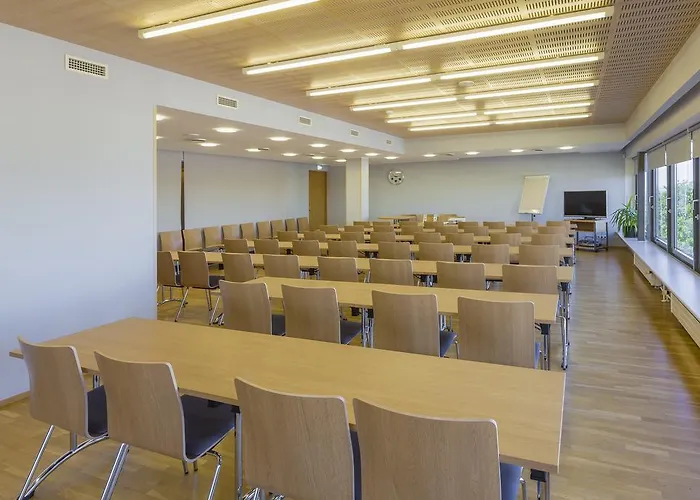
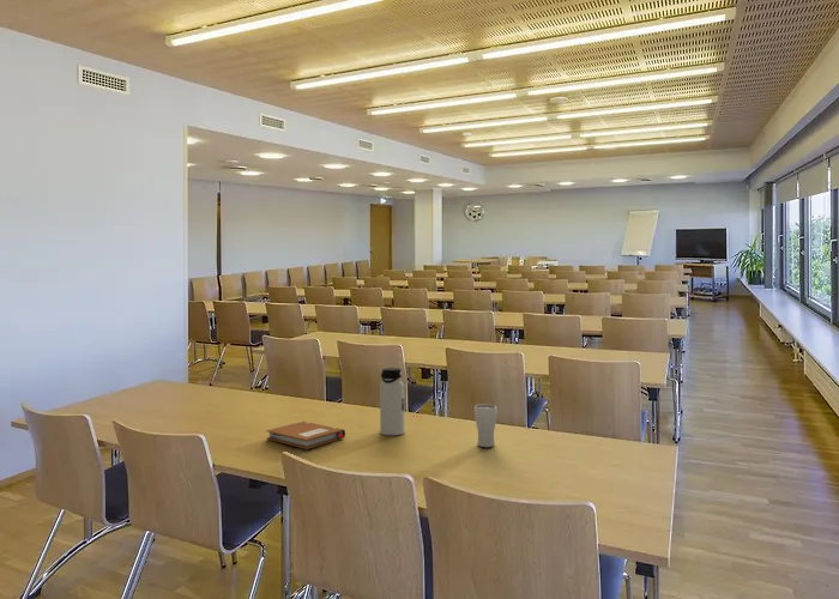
+ drinking glass [473,403,499,448]
+ water bottle [379,367,405,436]
+ notebook [265,420,346,450]
